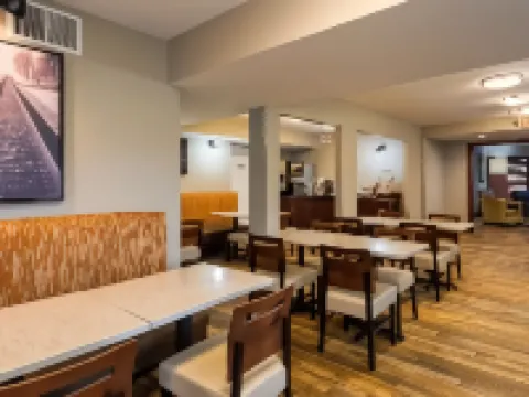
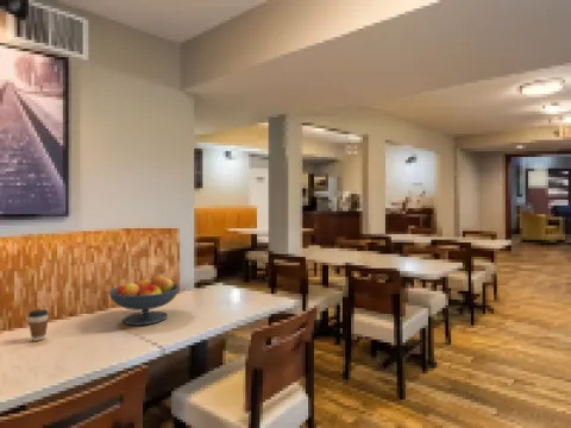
+ coffee cup [27,308,50,342]
+ fruit bowl [108,273,181,326]
